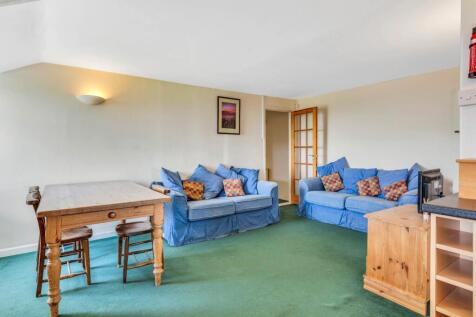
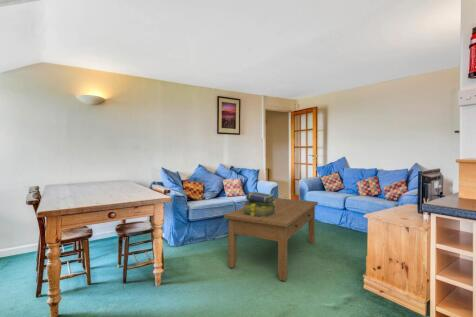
+ stack of books [242,190,276,218]
+ coffee table [223,197,319,282]
